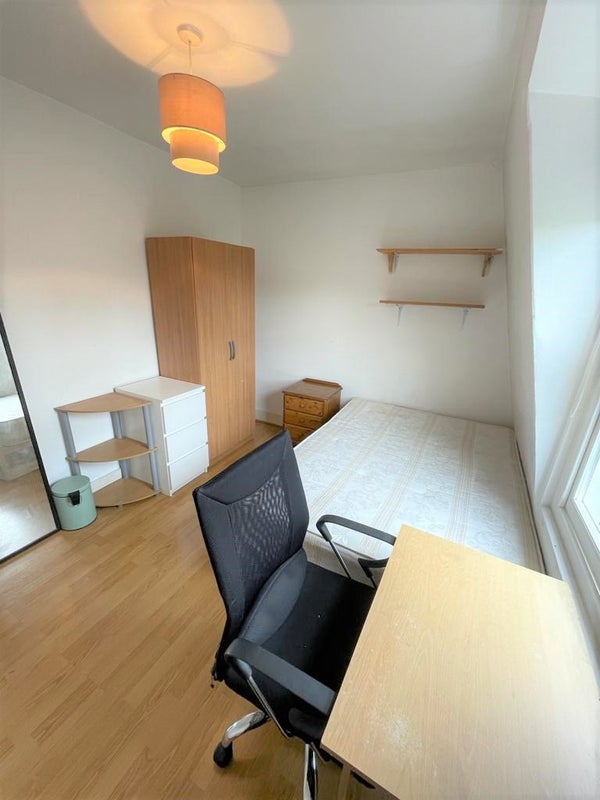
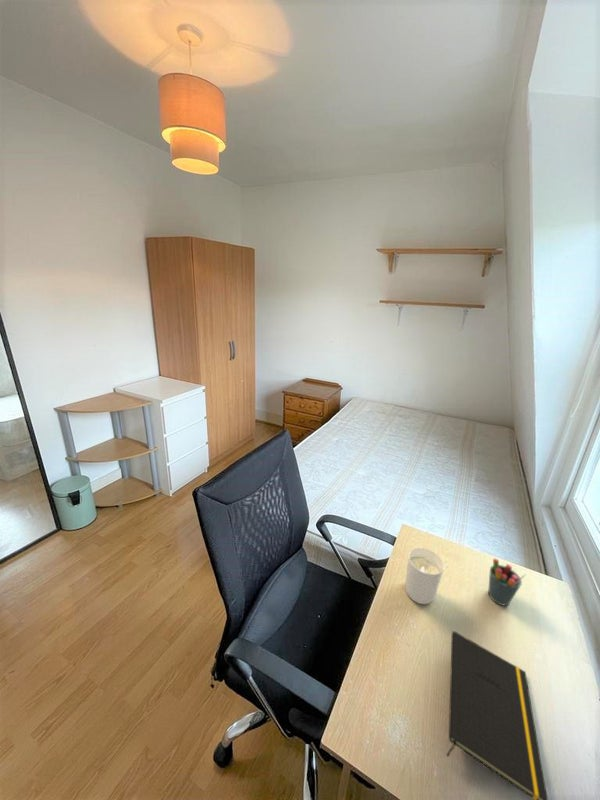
+ notepad [446,630,549,800]
+ pen holder [487,558,527,606]
+ candle holder [404,547,446,605]
